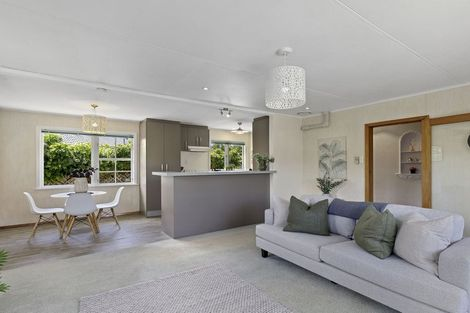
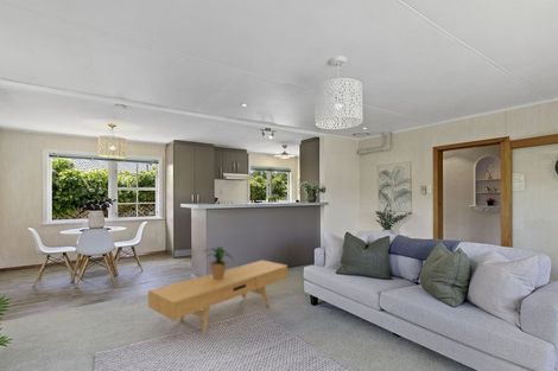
+ potted plant [202,245,235,280]
+ tv console [147,258,288,334]
